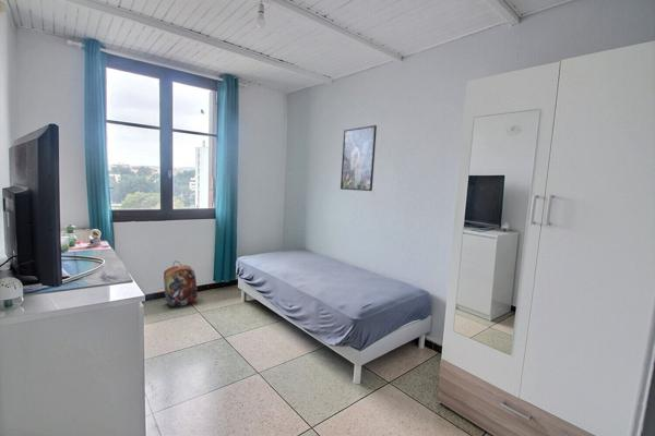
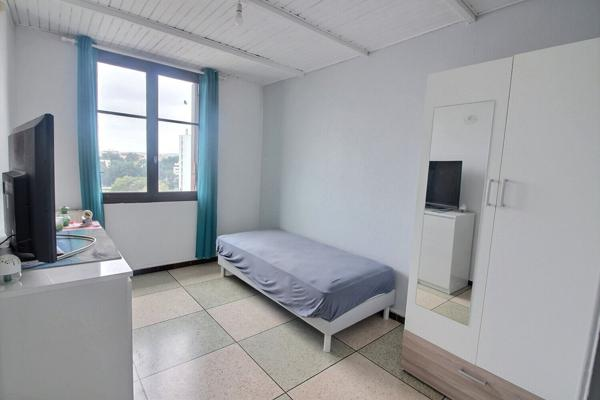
- backpack [163,261,199,307]
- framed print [340,124,378,192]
